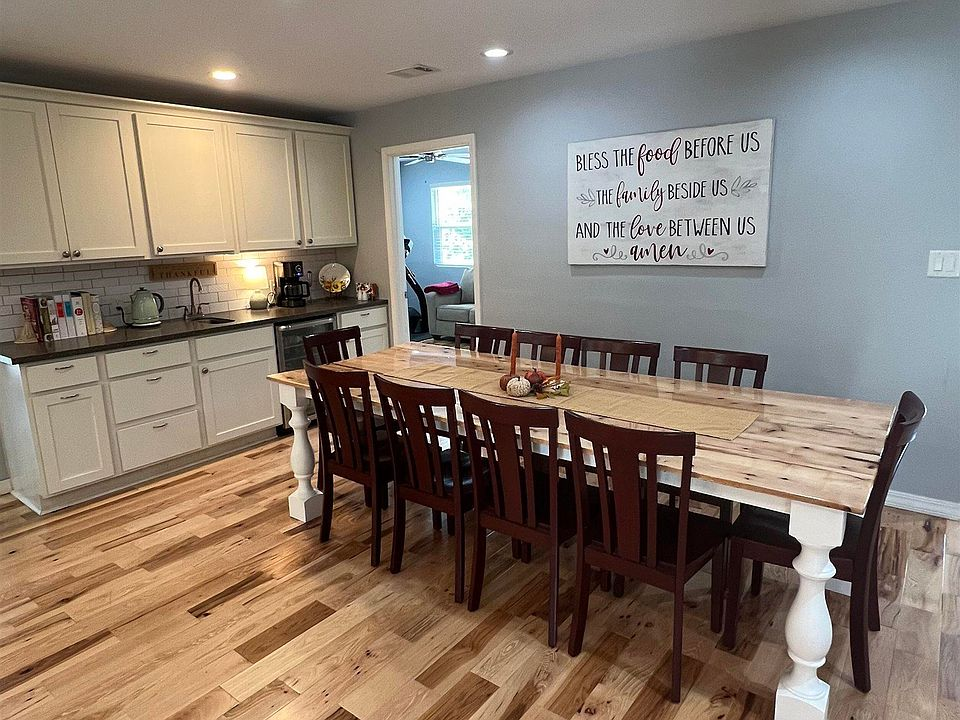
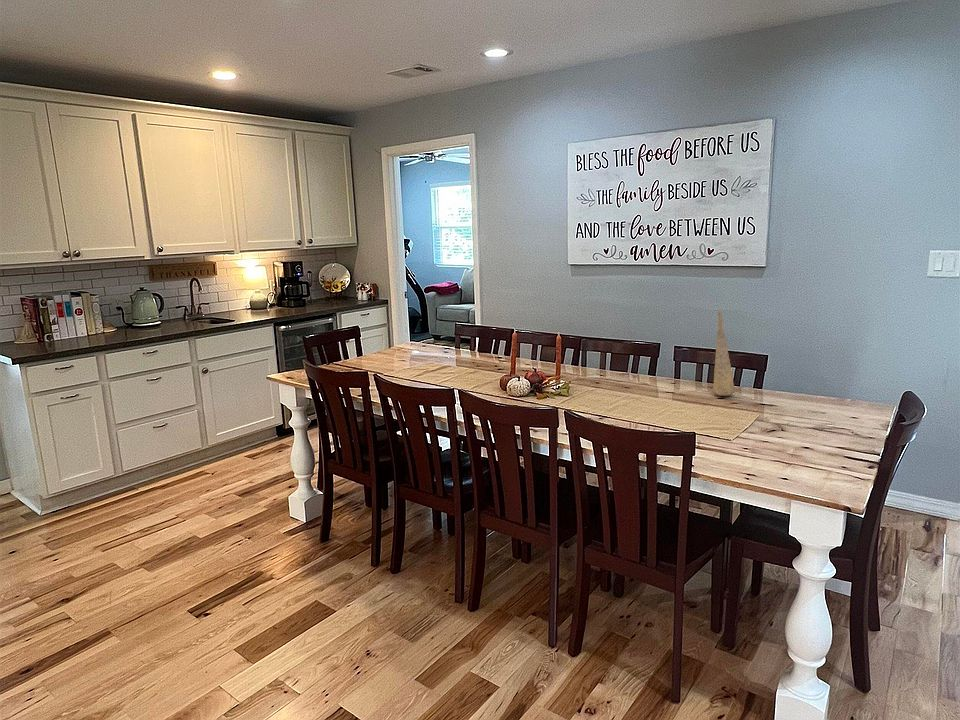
+ decorative vase [712,308,736,397]
